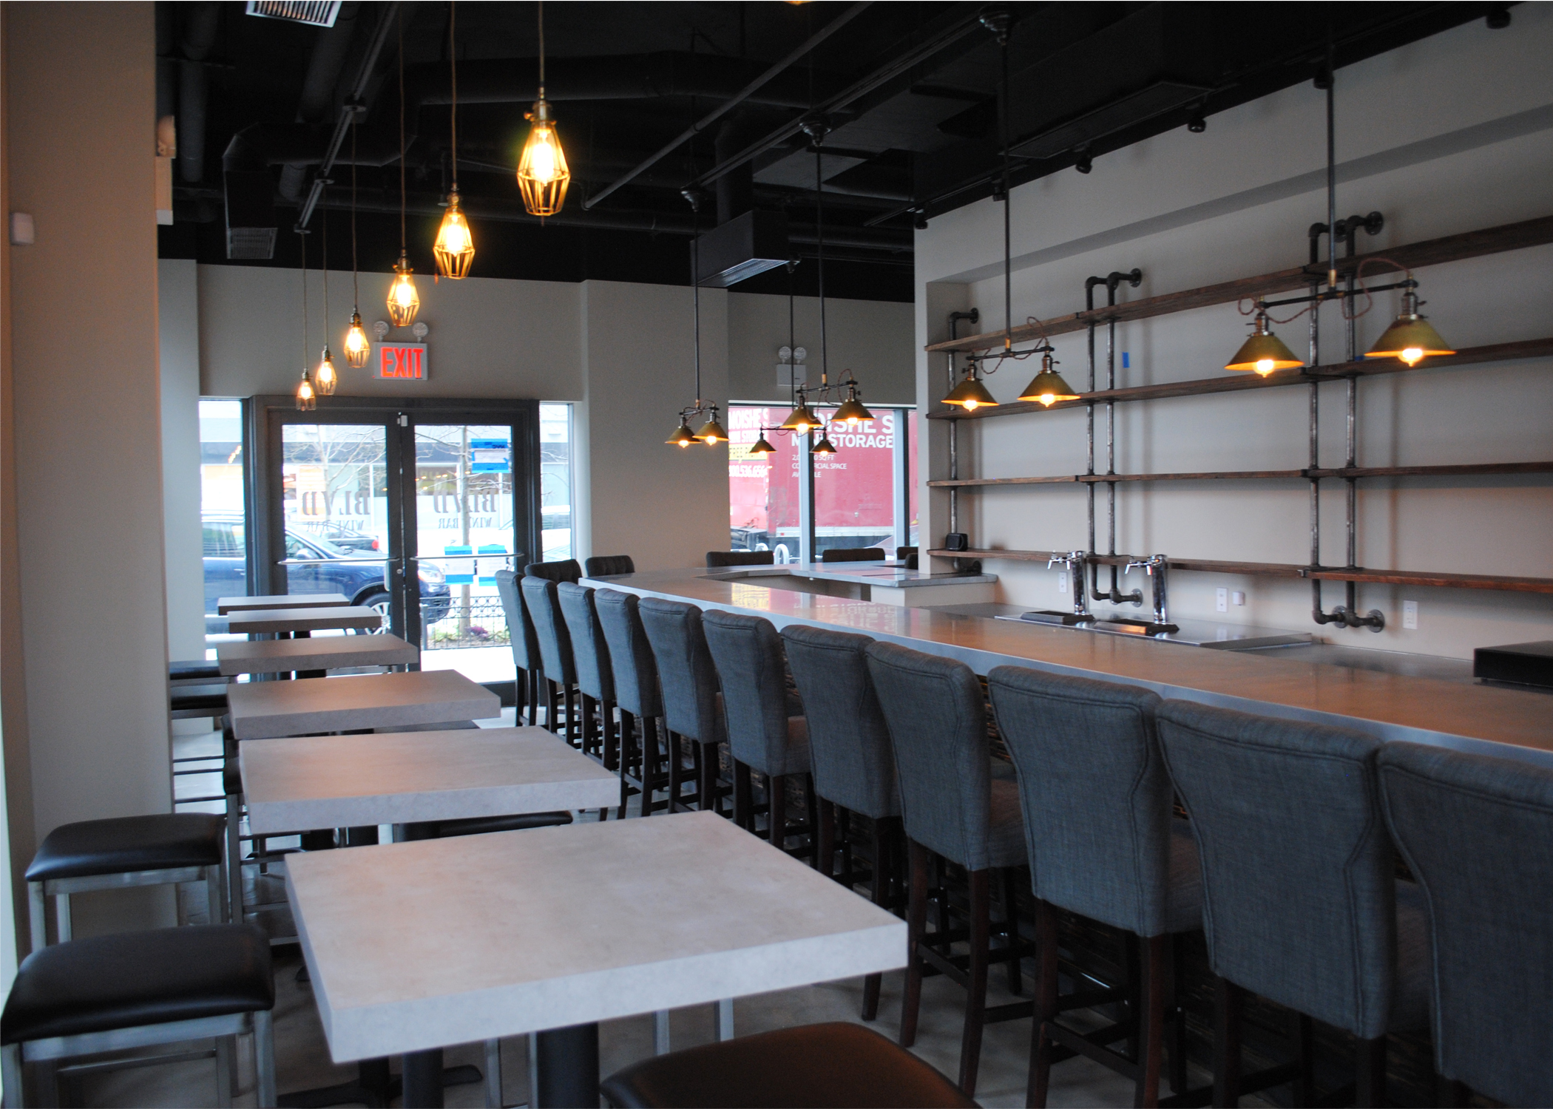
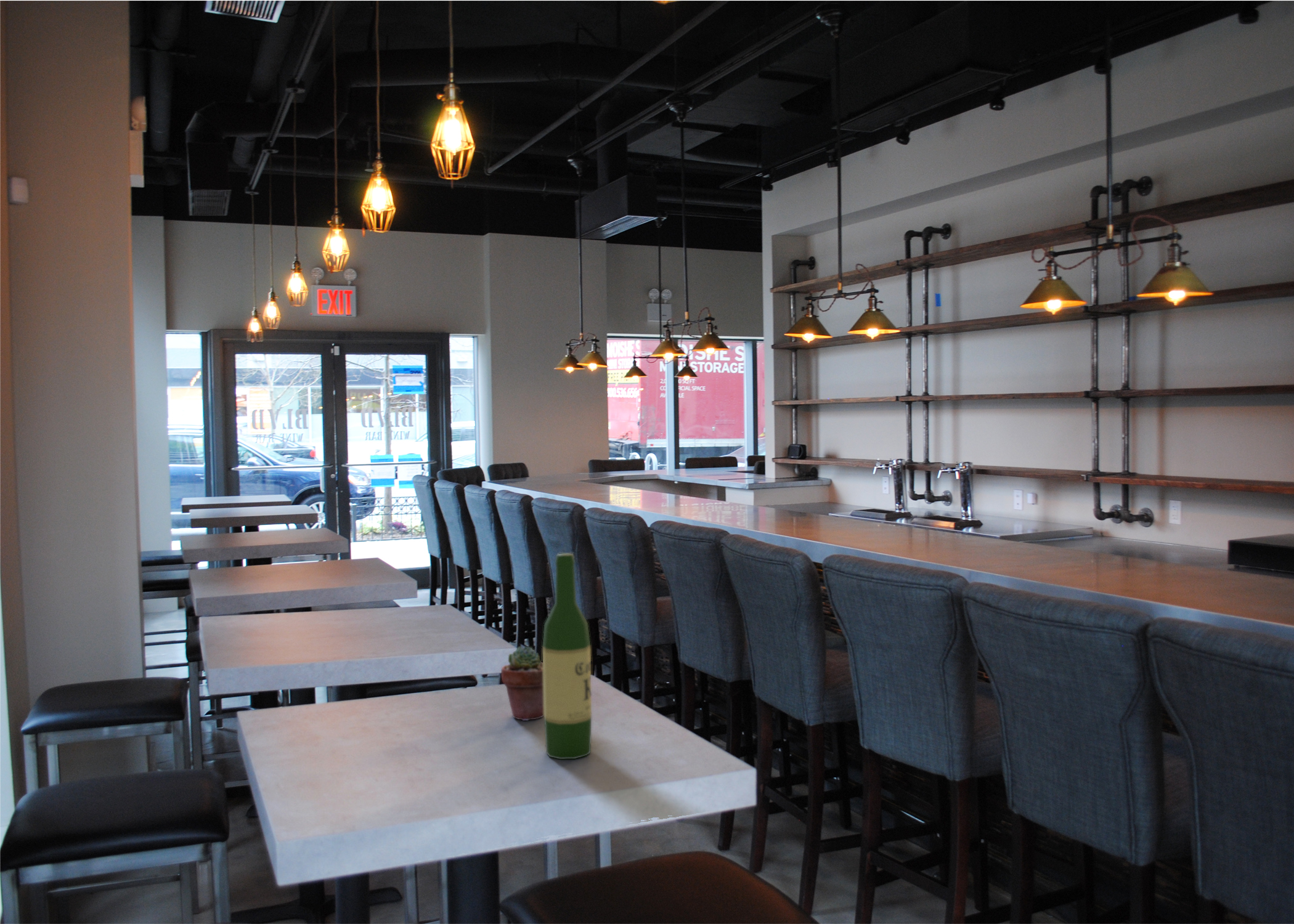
+ potted succulent [500,646,544,721]
+ wine bottle [542,553,592,760]
